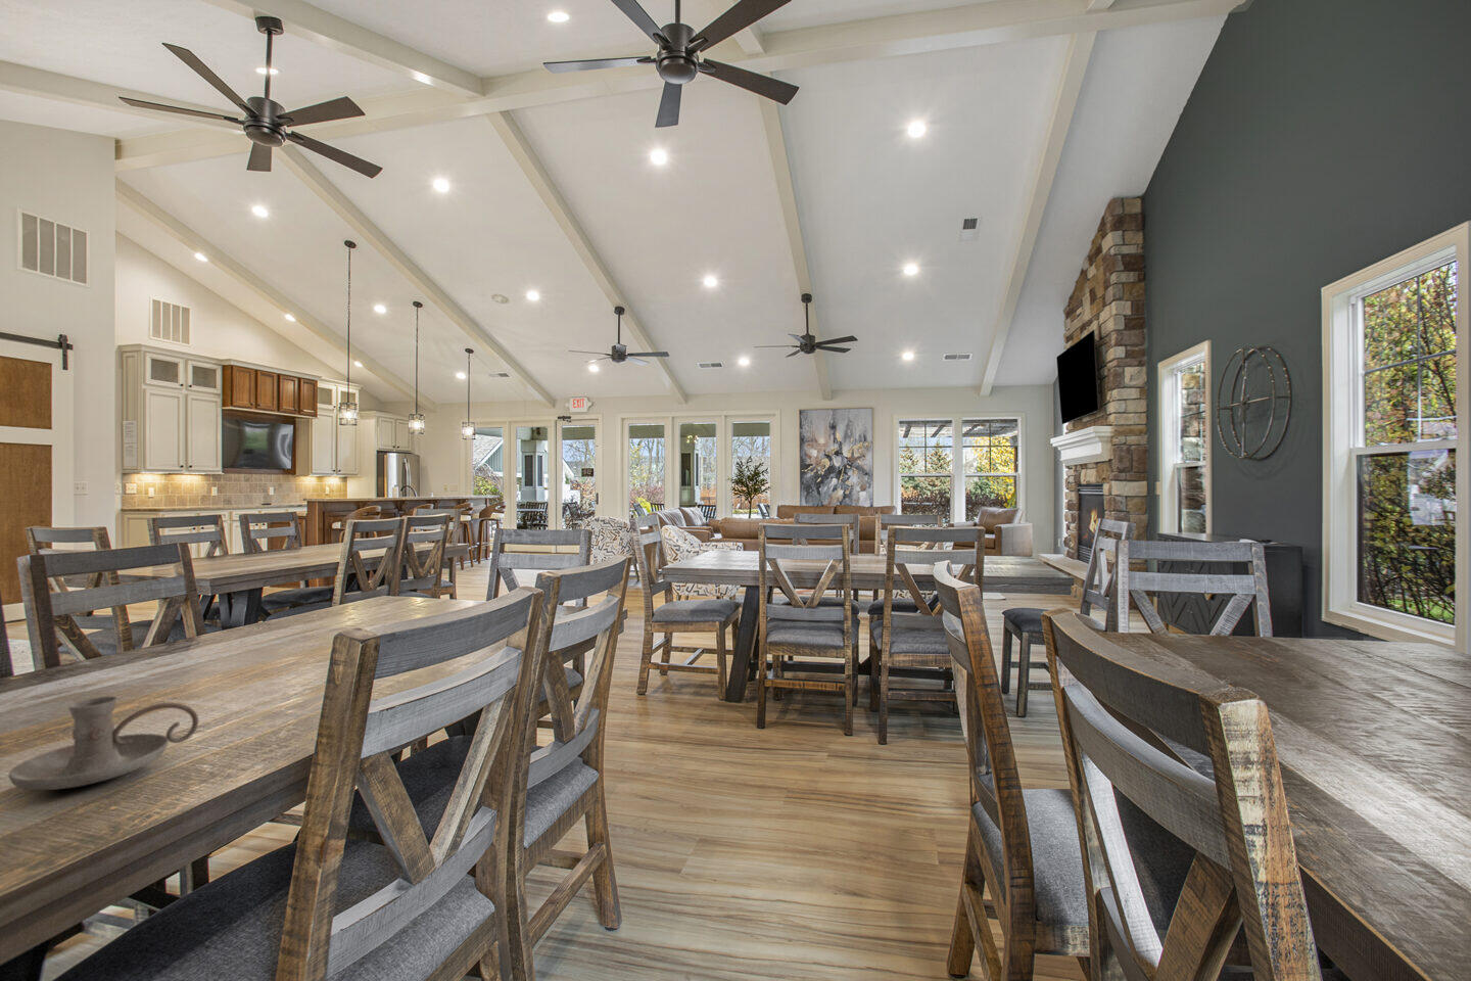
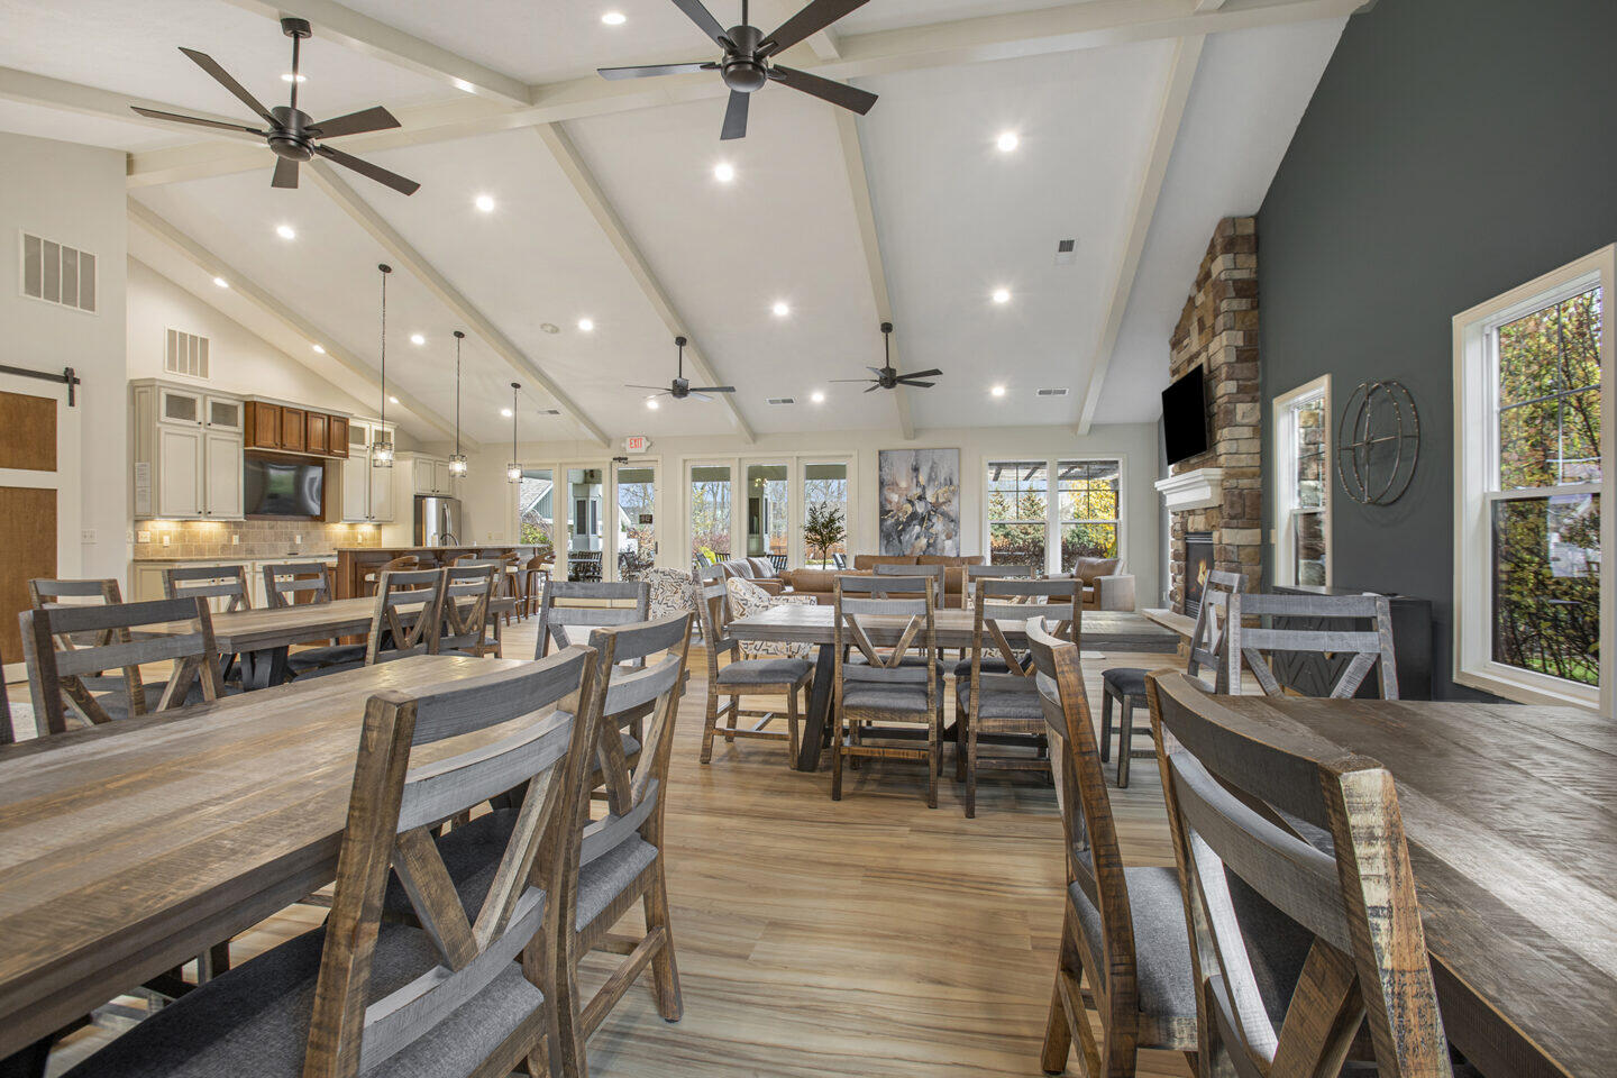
- candle holder [8,695,199,790]
